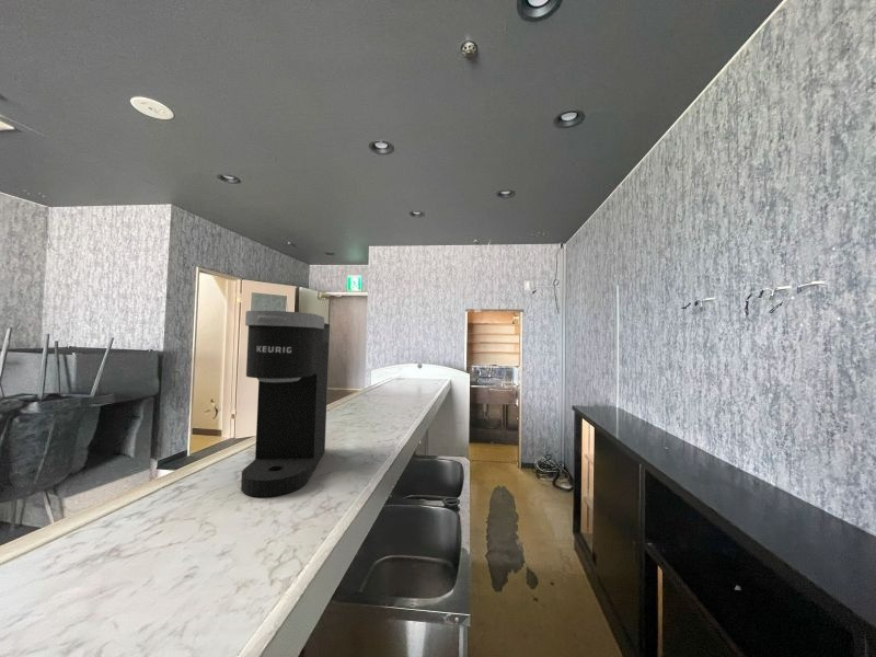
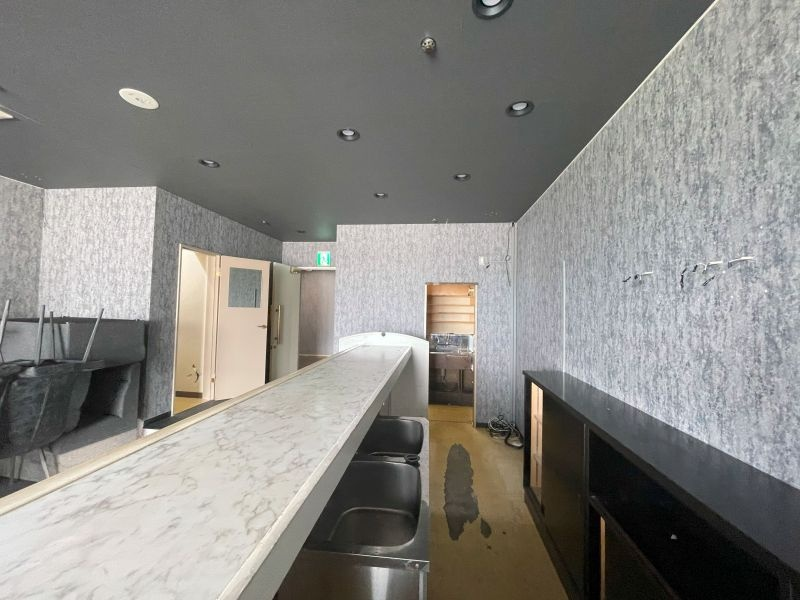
- coffee maker [240,310,331,498]
